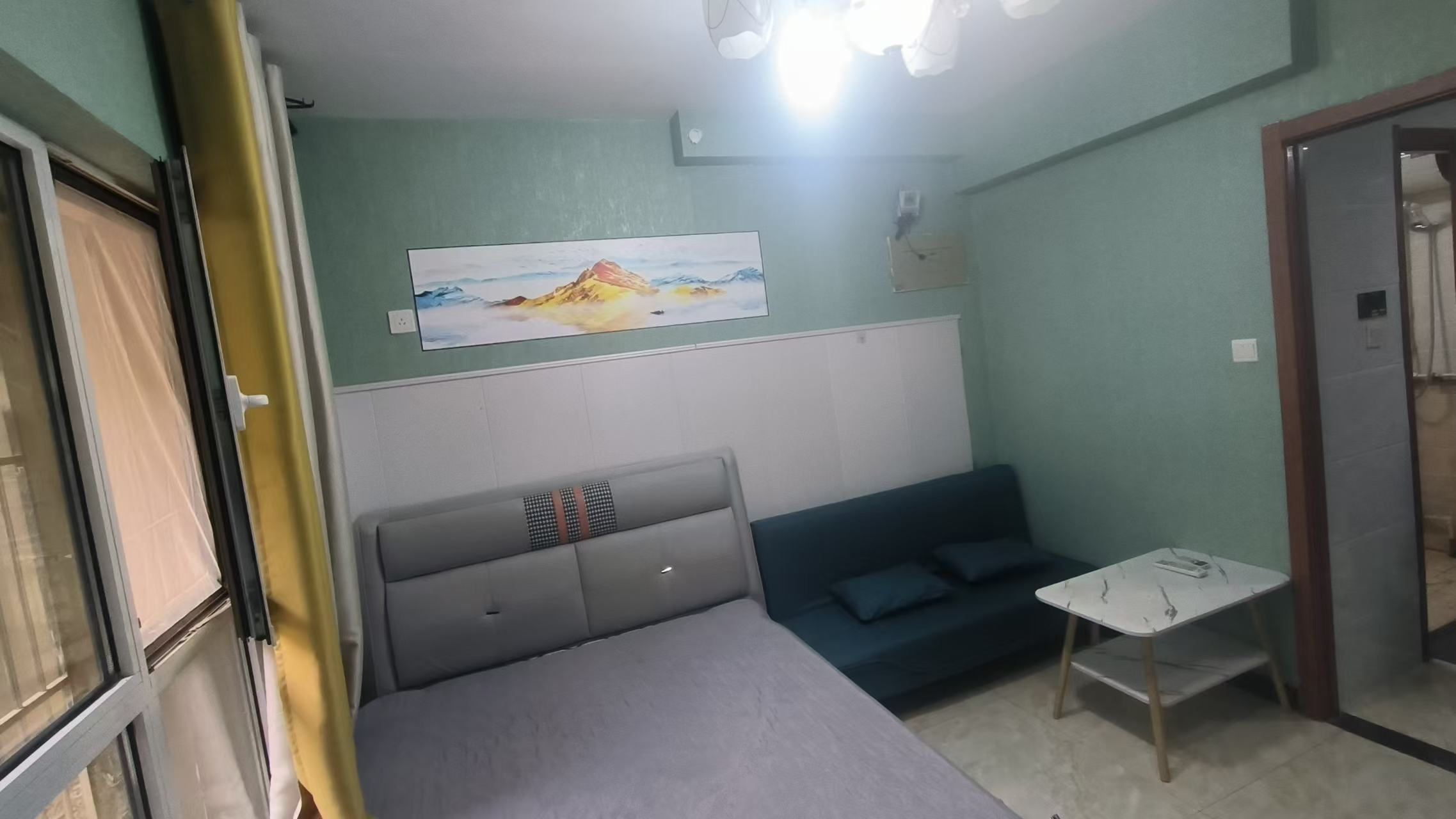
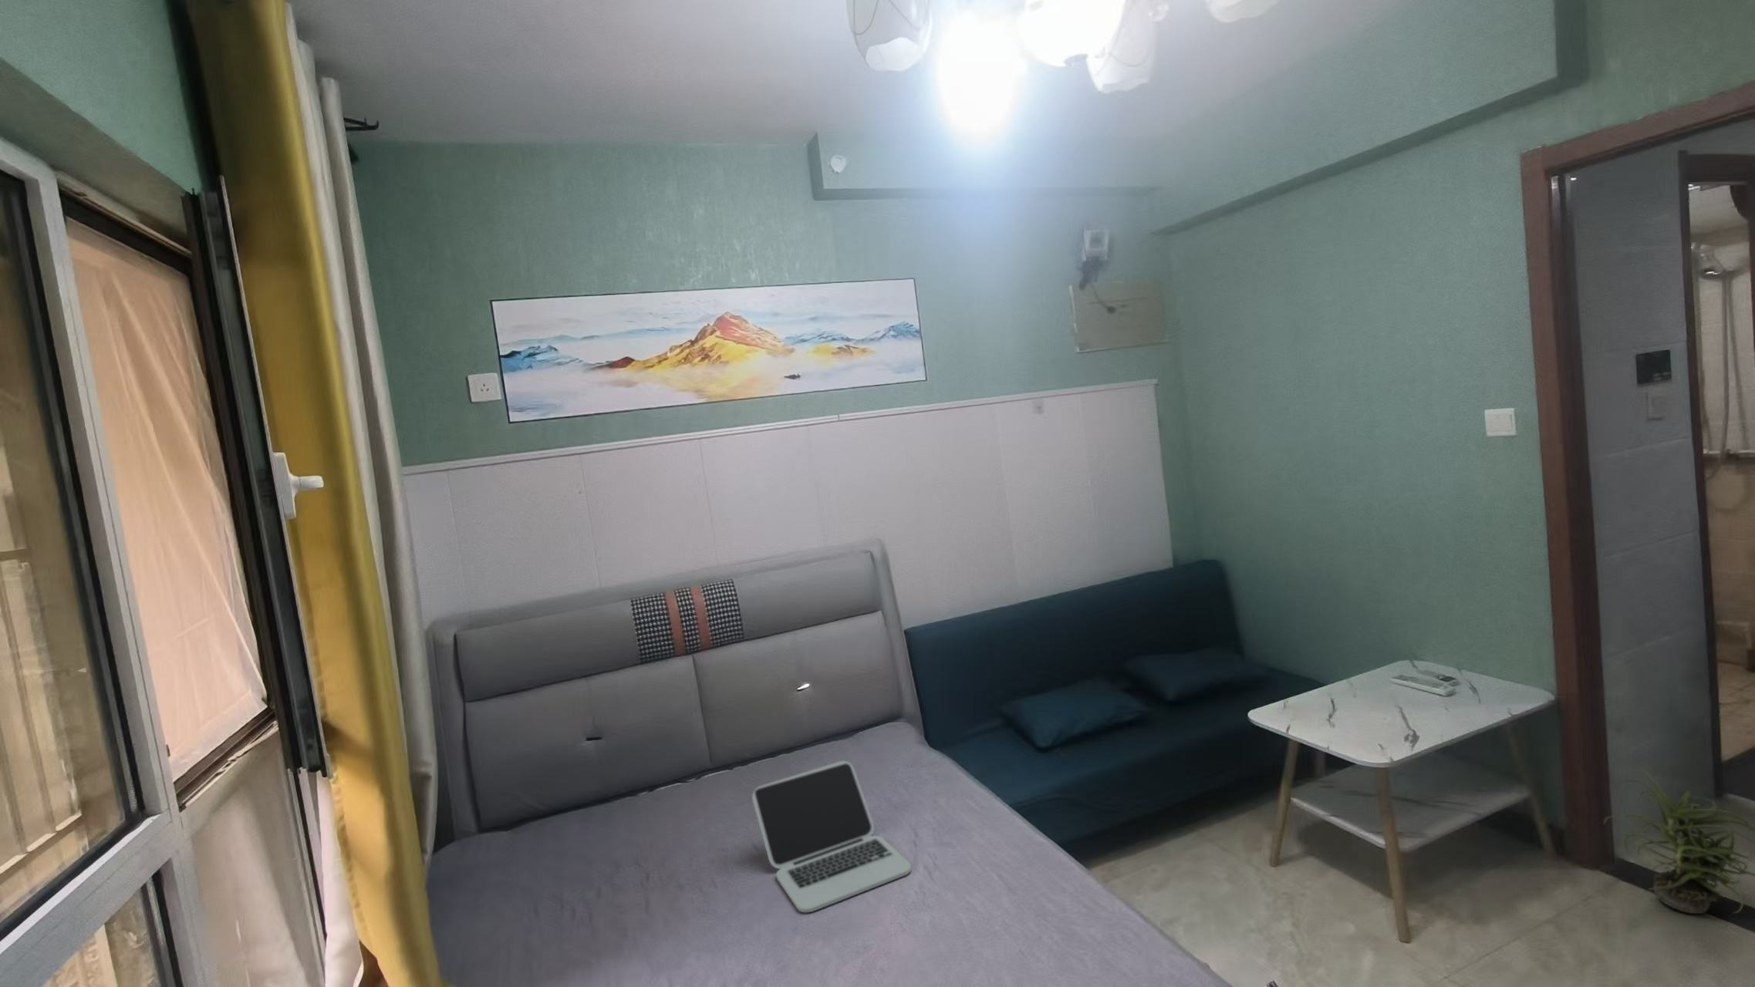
+ laptop [751,760,911,913]
+ potted plant [1603,766,1755,915]
